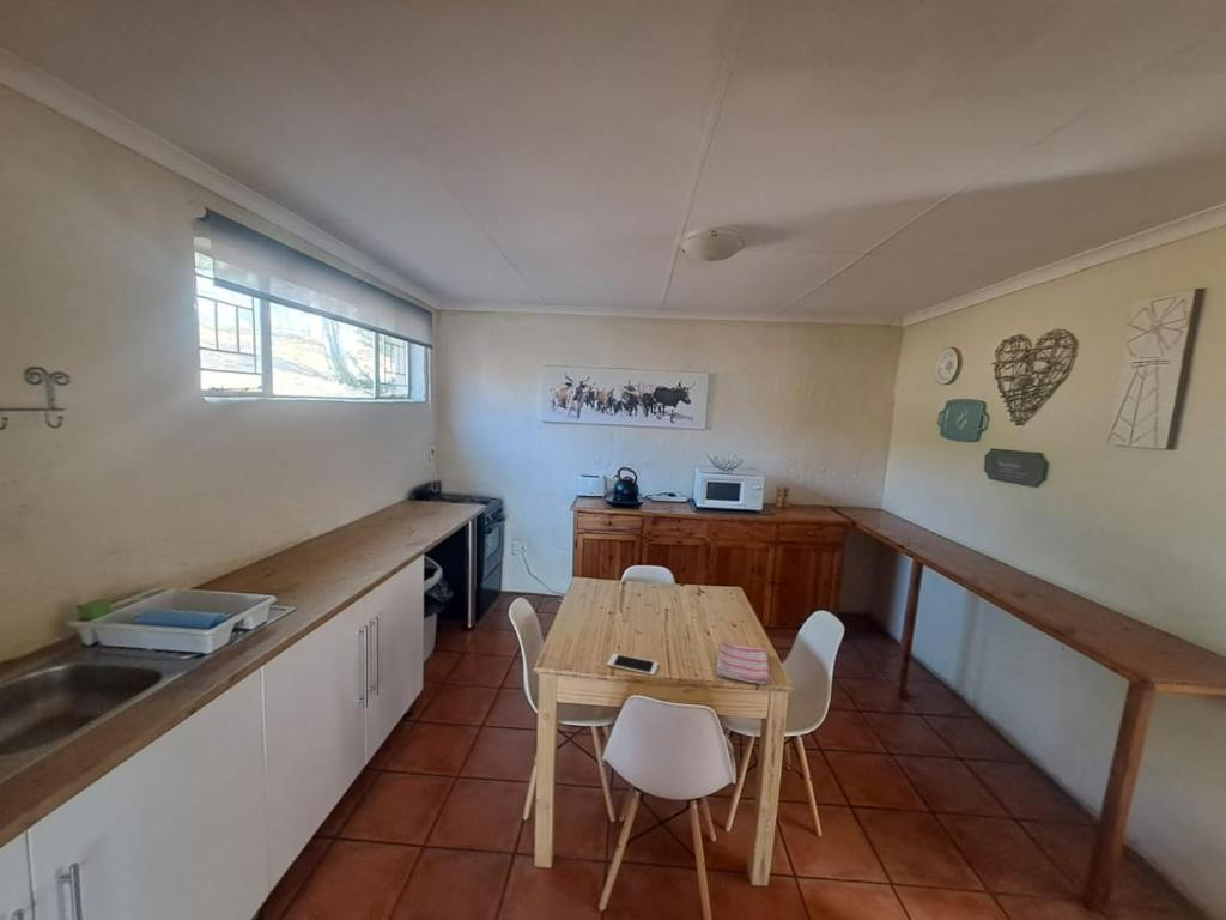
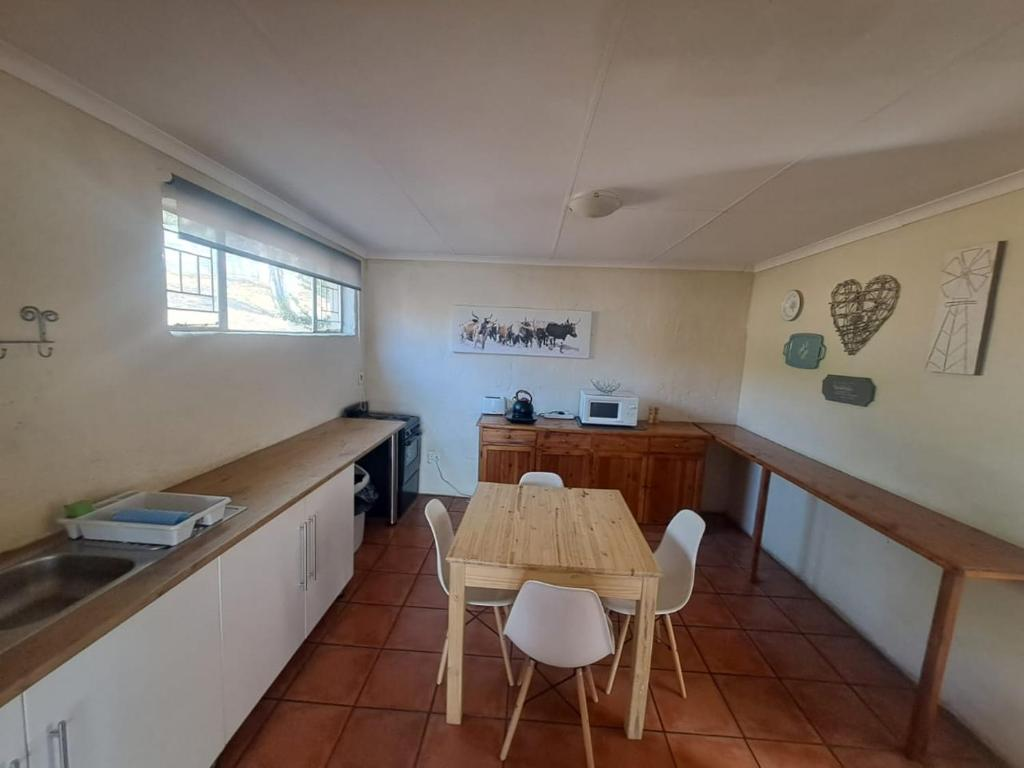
- dish towel [715,641,771,688]
- cell phone [606,653,660,677]
